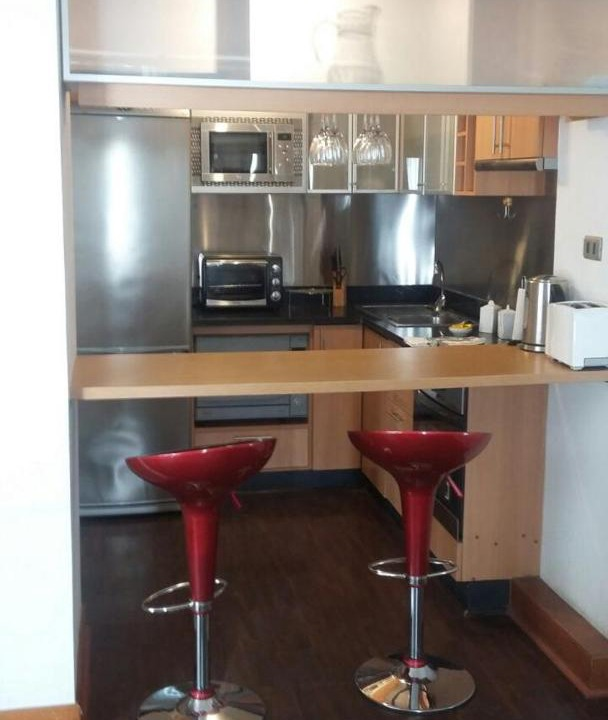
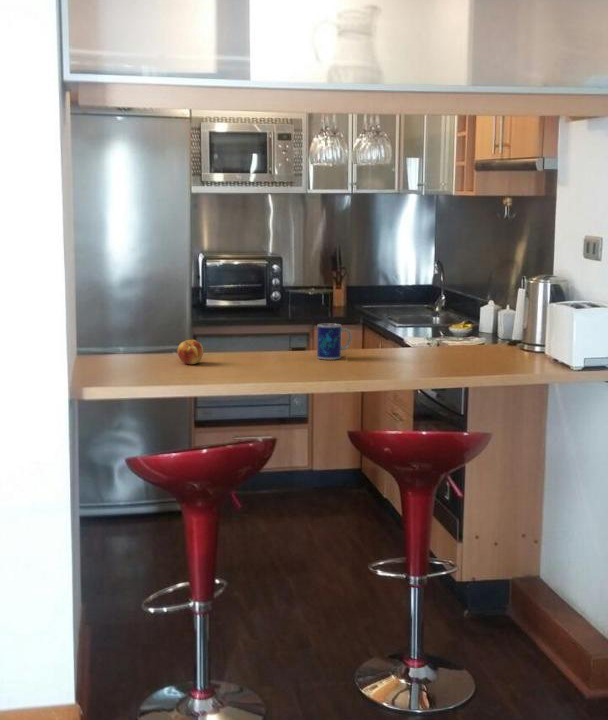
+ fruit [176,338,204,366]
+ mug [316,323,353,361]
